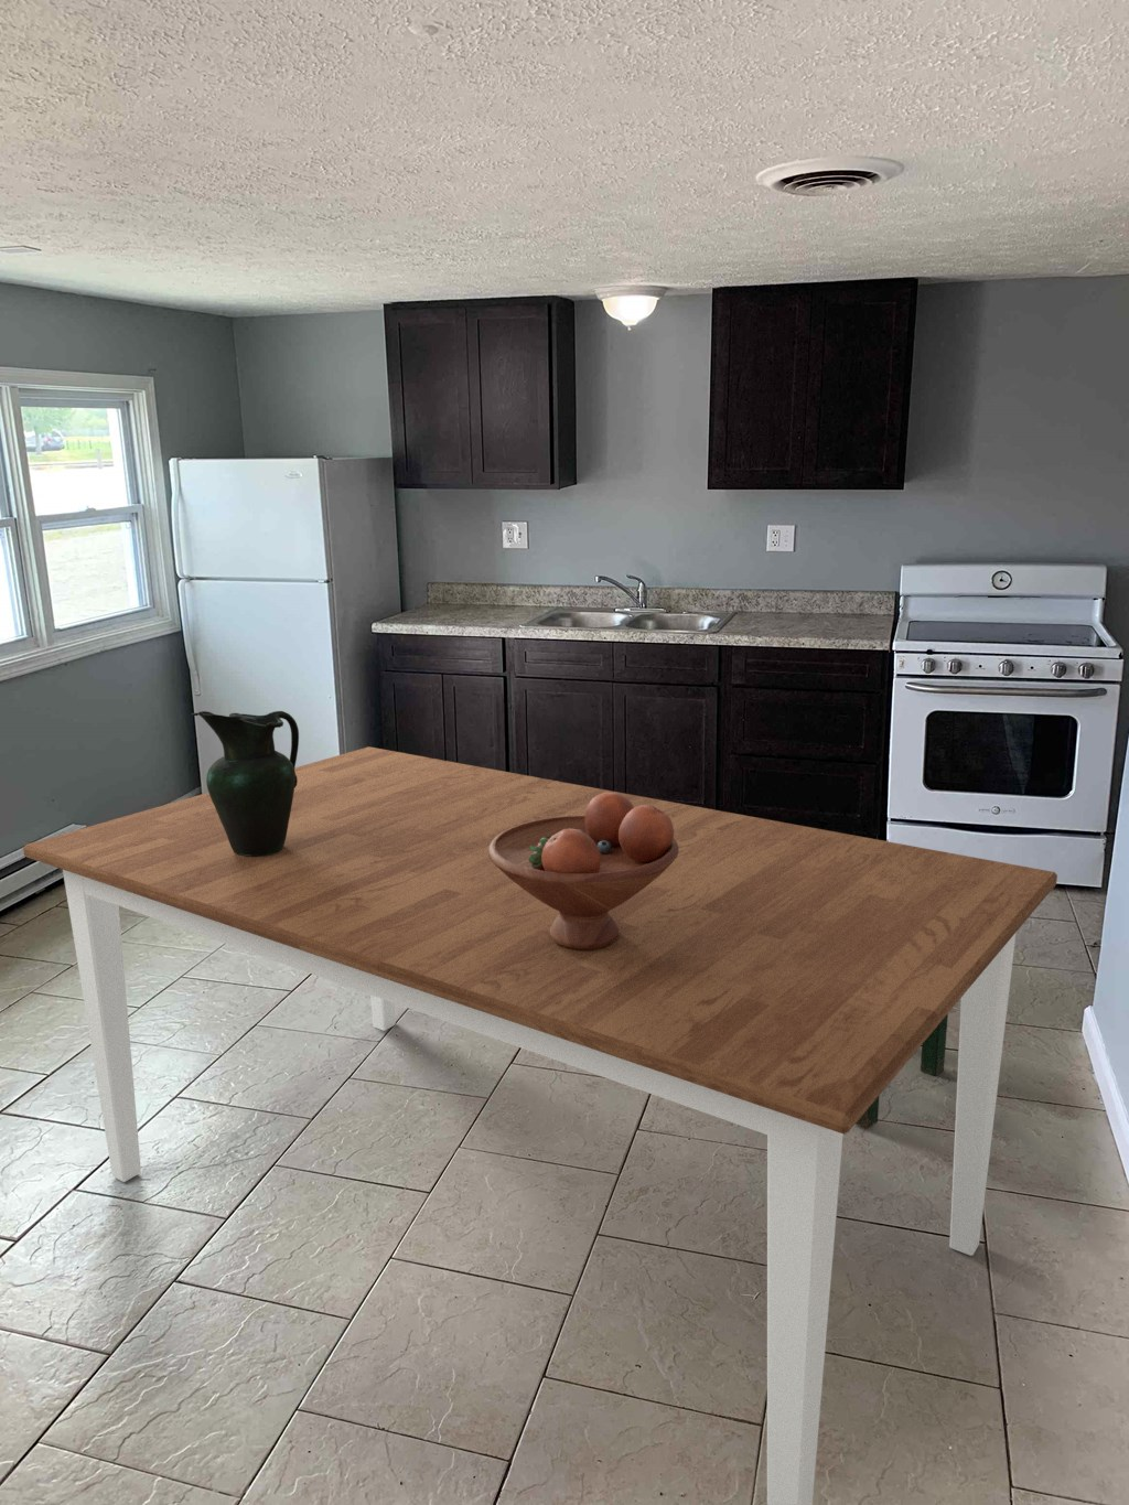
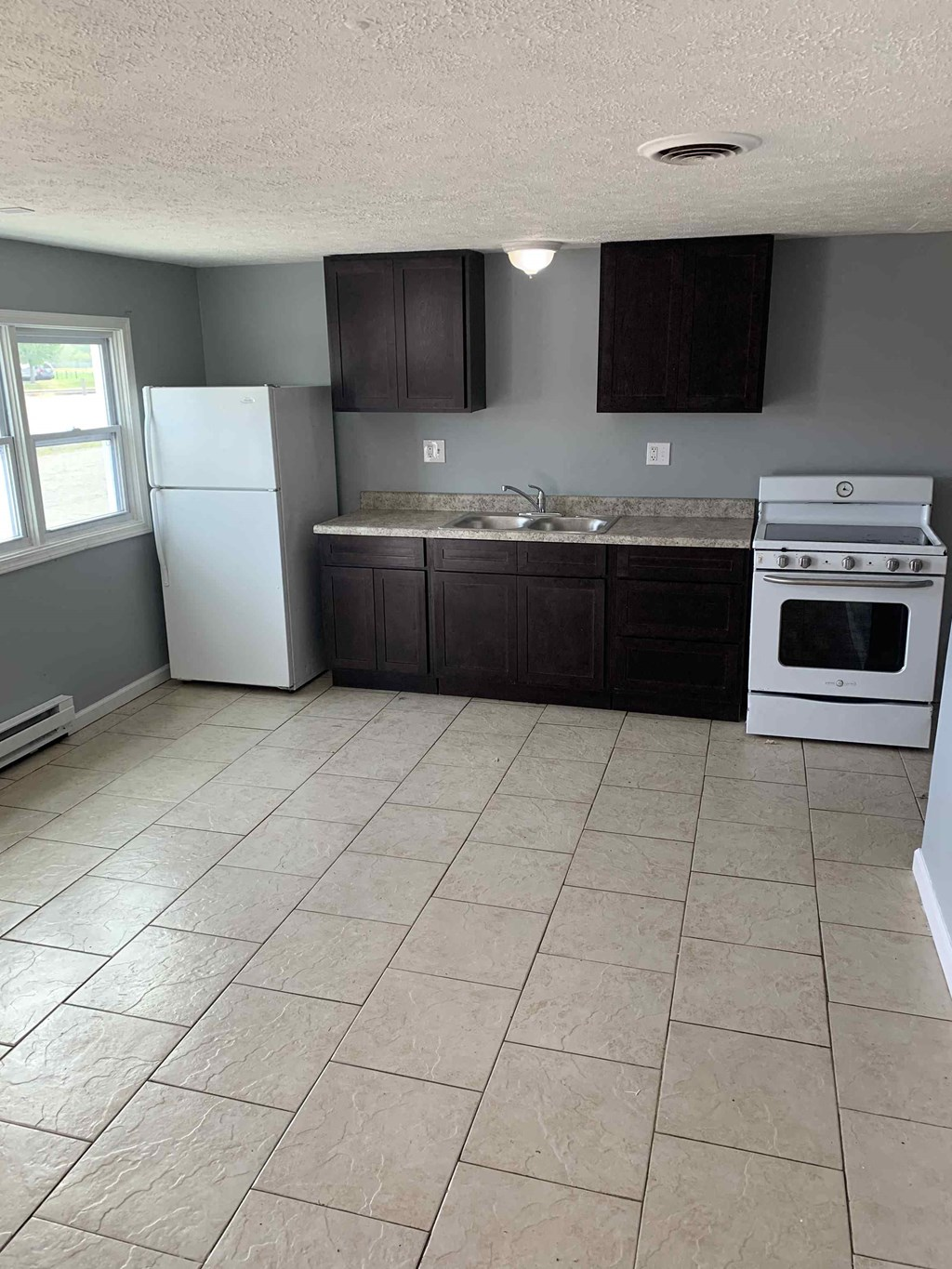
- fruit bowl [489,792,680,949]
- stool [855,1013,949,1130]
- dining table [23,746,1059,1505]
- pitcher [191,710,300,856]
